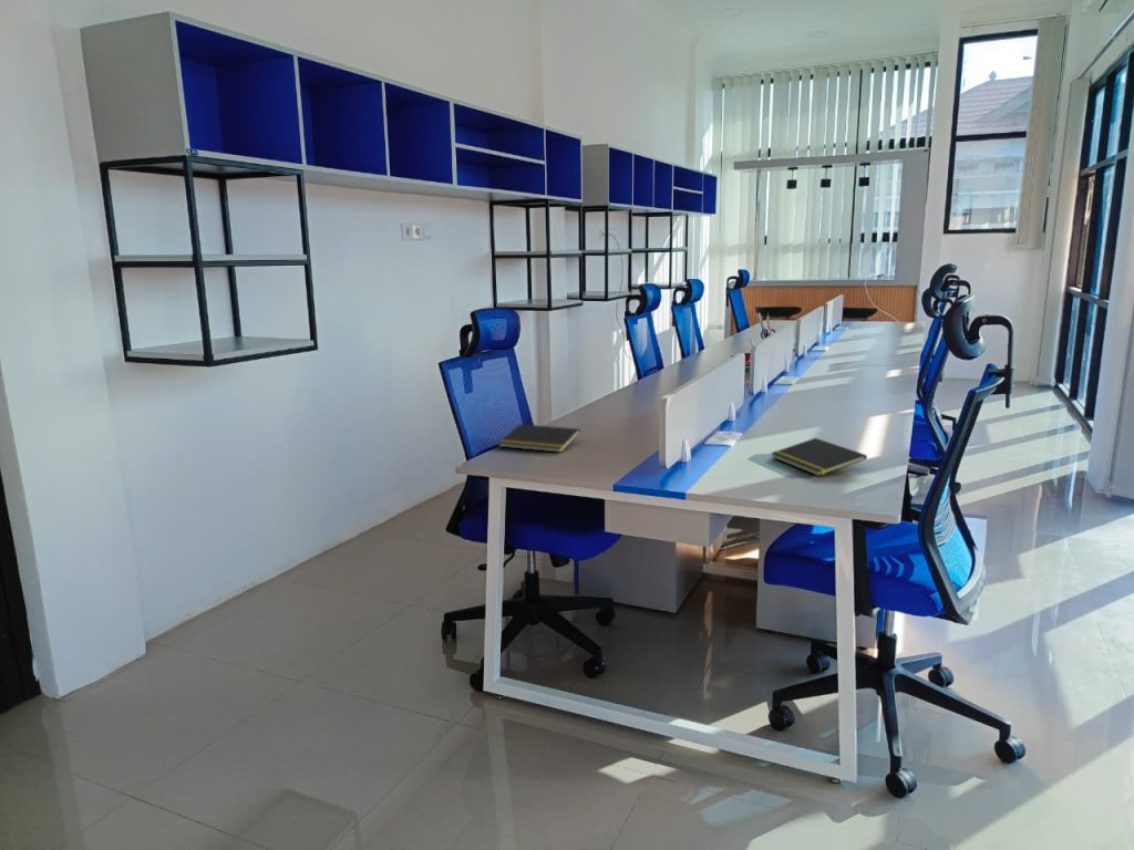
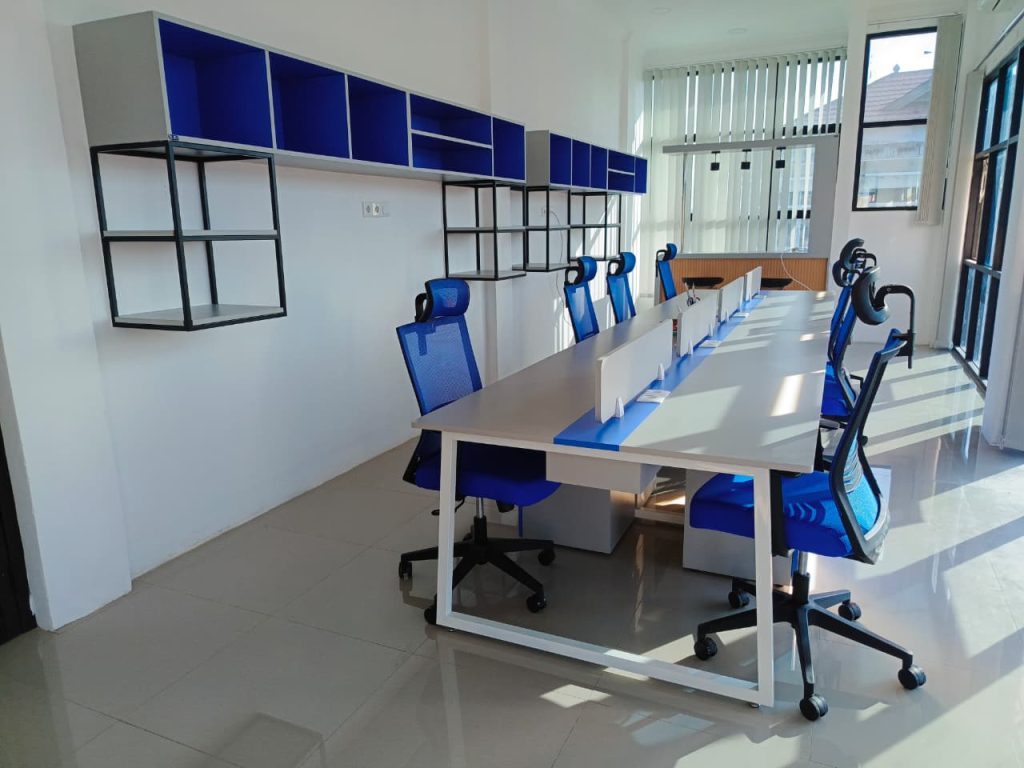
- notepad [770,437,868,477]
- notepad [497,423,581,454]
